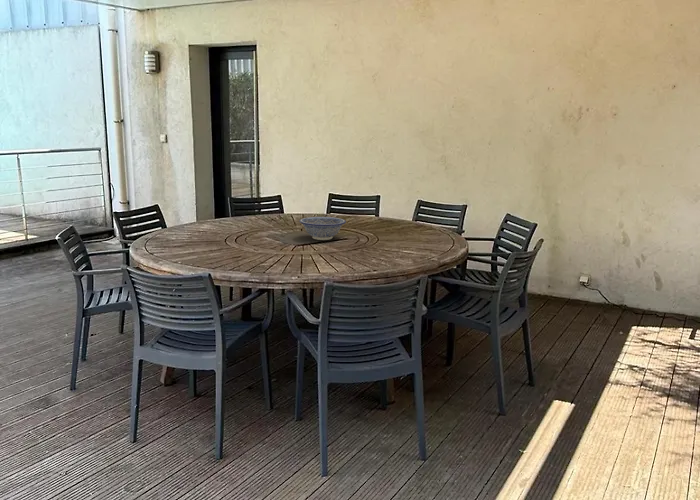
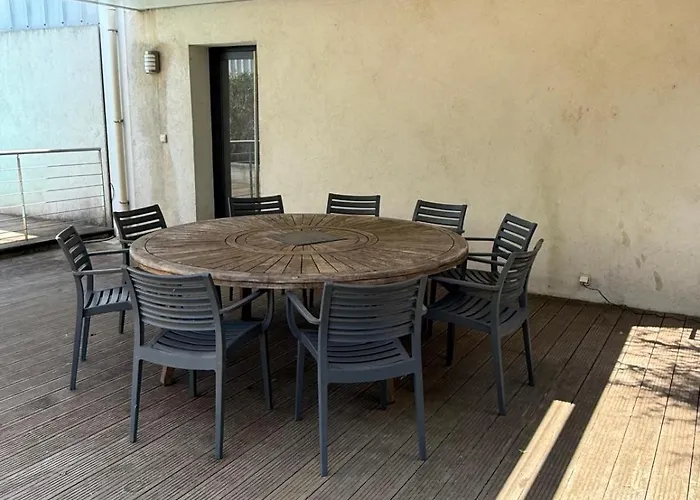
- decorative bowl [298,216,347,241]
